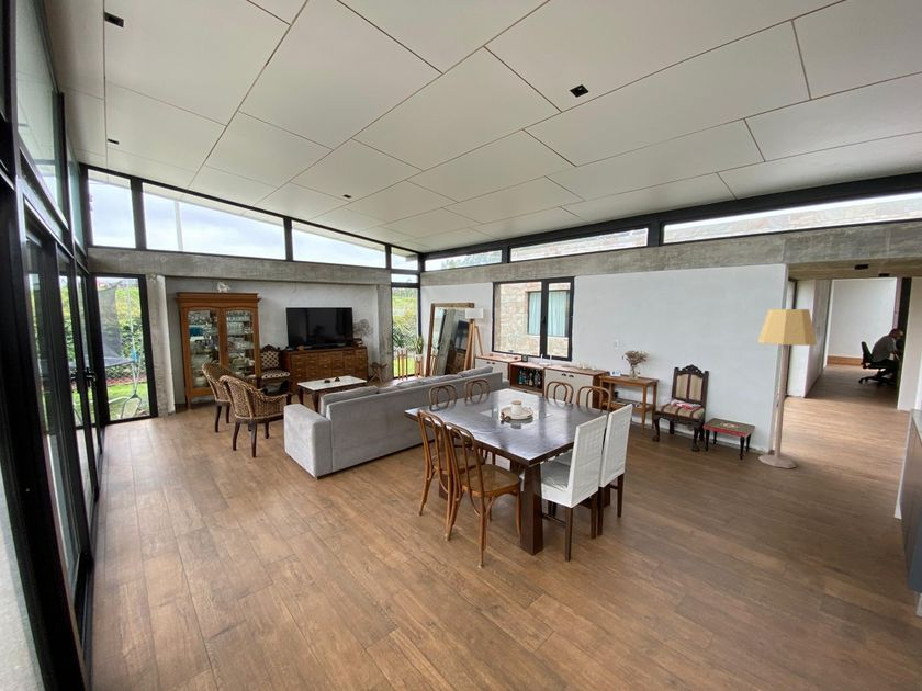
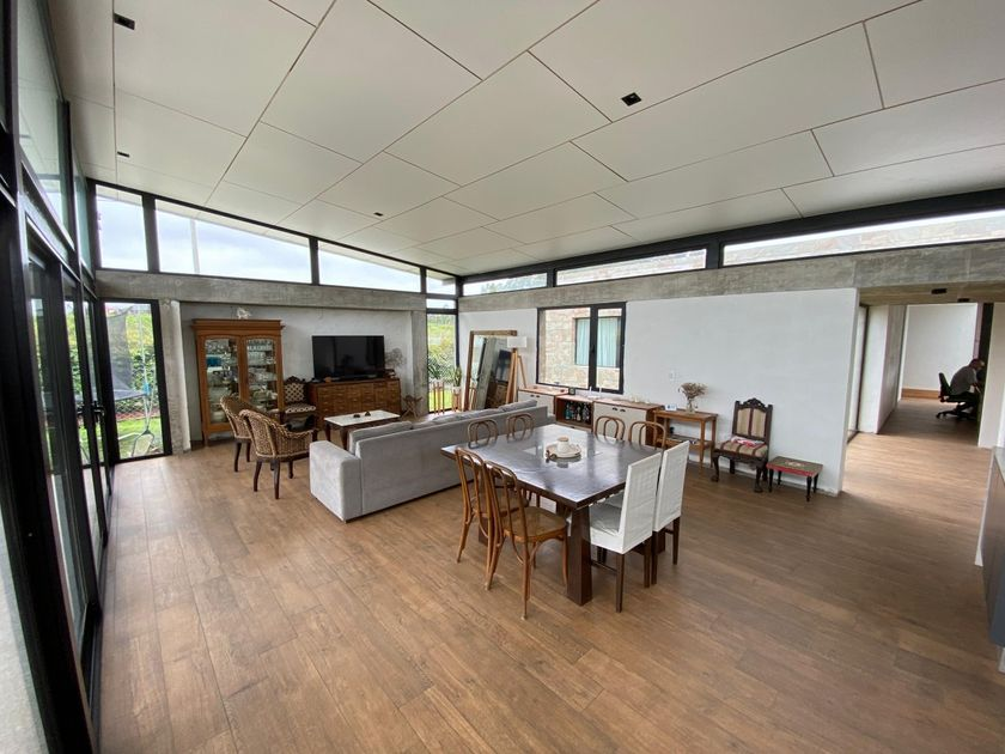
- lamp [757,308,818,469]
